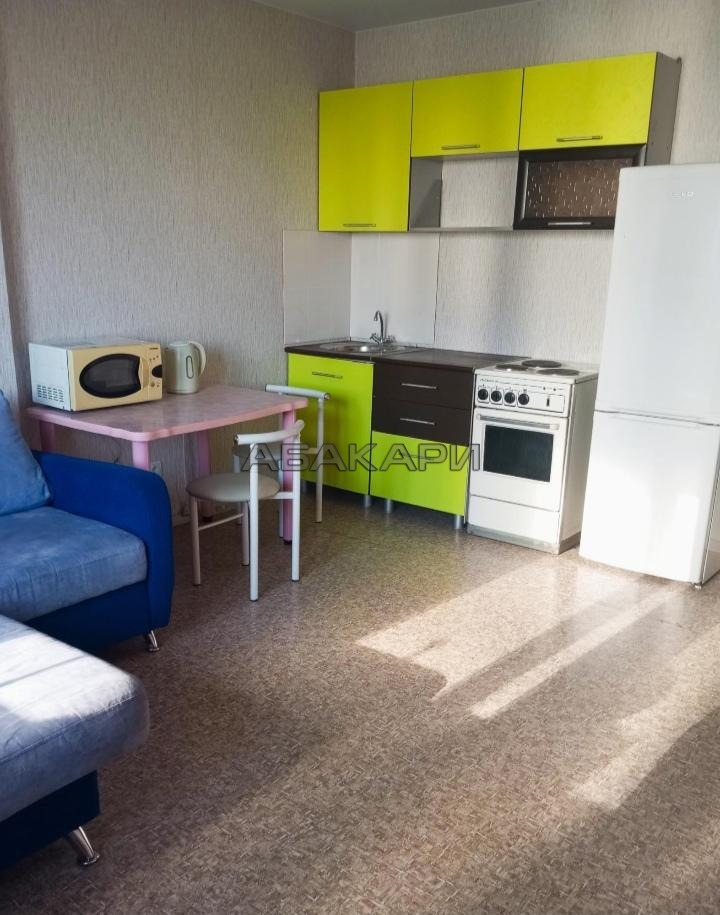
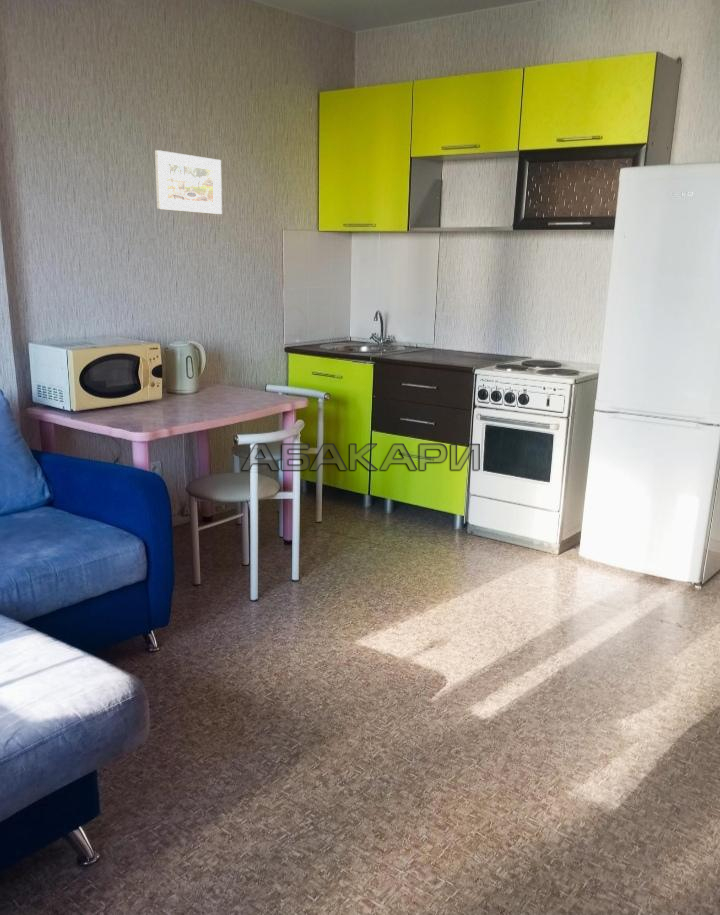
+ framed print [154,149,223,215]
